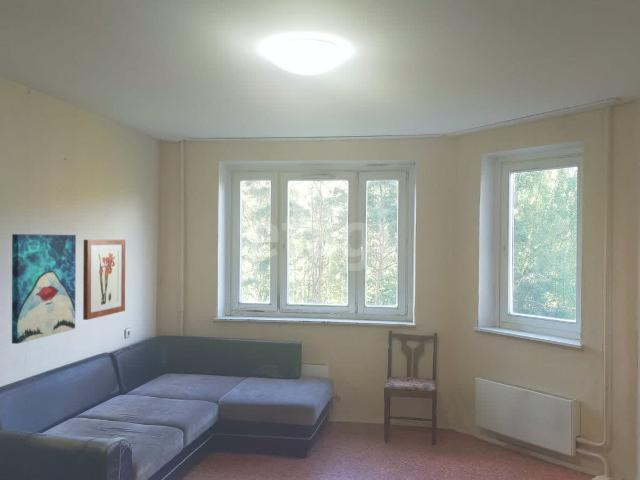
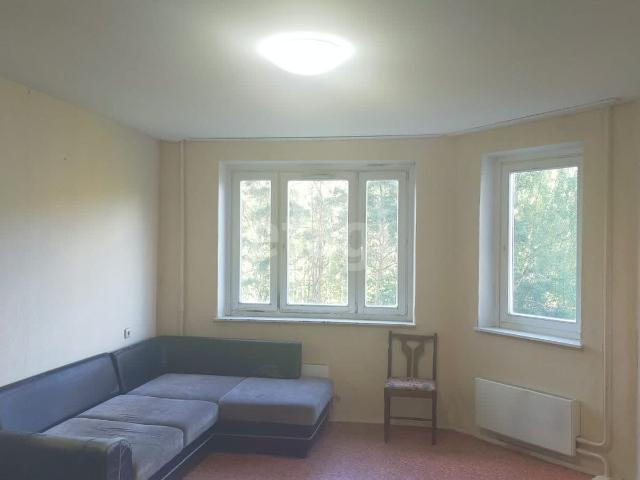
- wall art [11,233,77,345]
- wall art [82,239,126,321]
